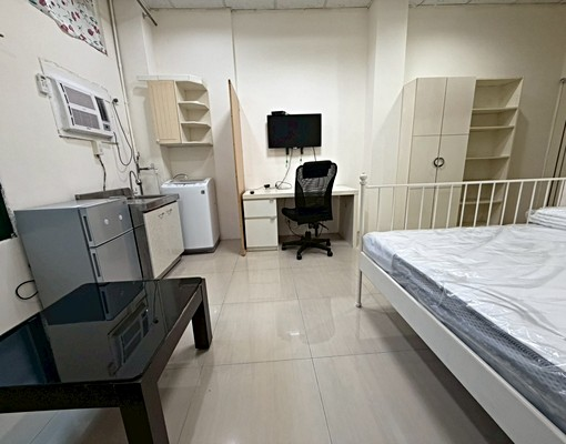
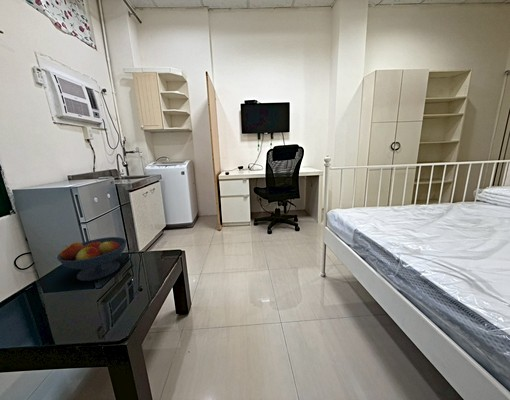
+ fruit bowl [56,236,128,282]
